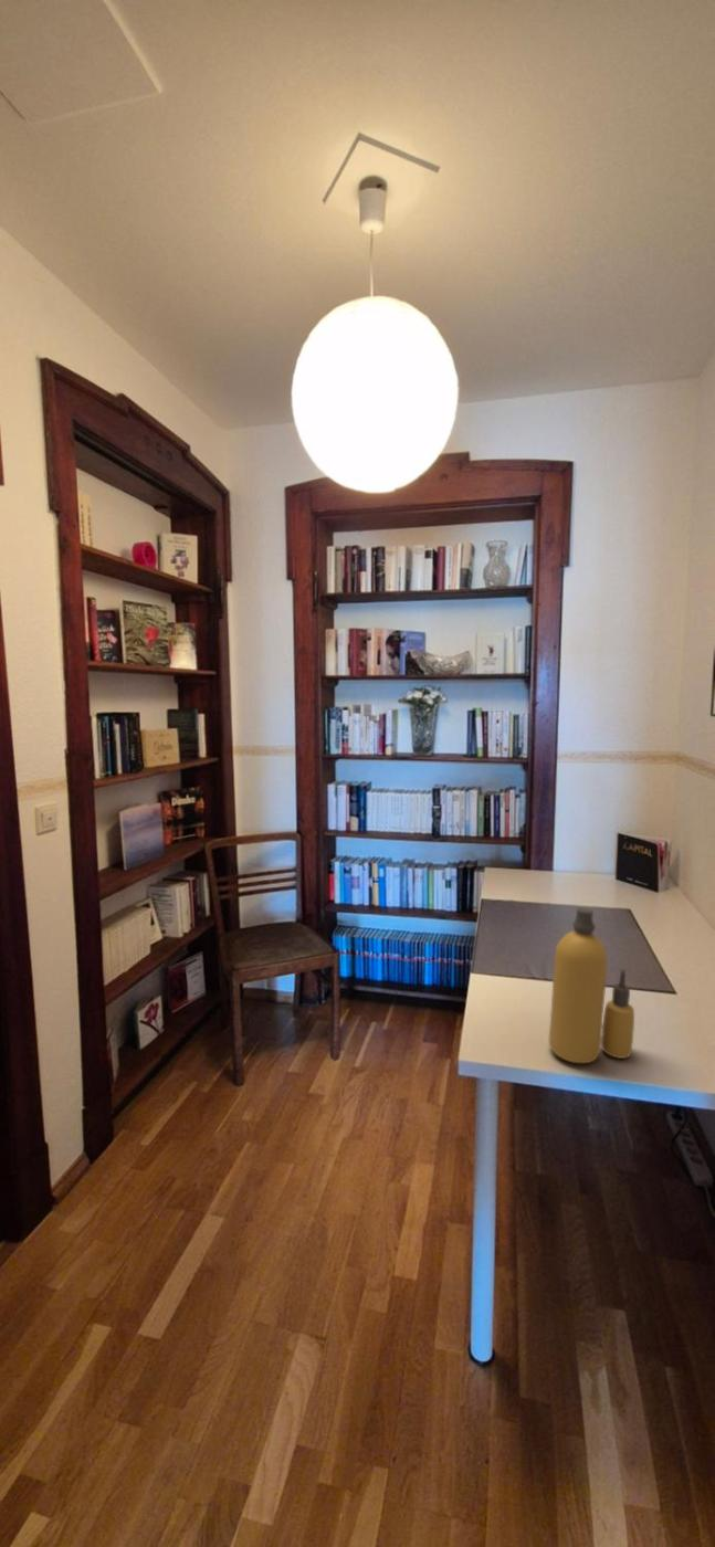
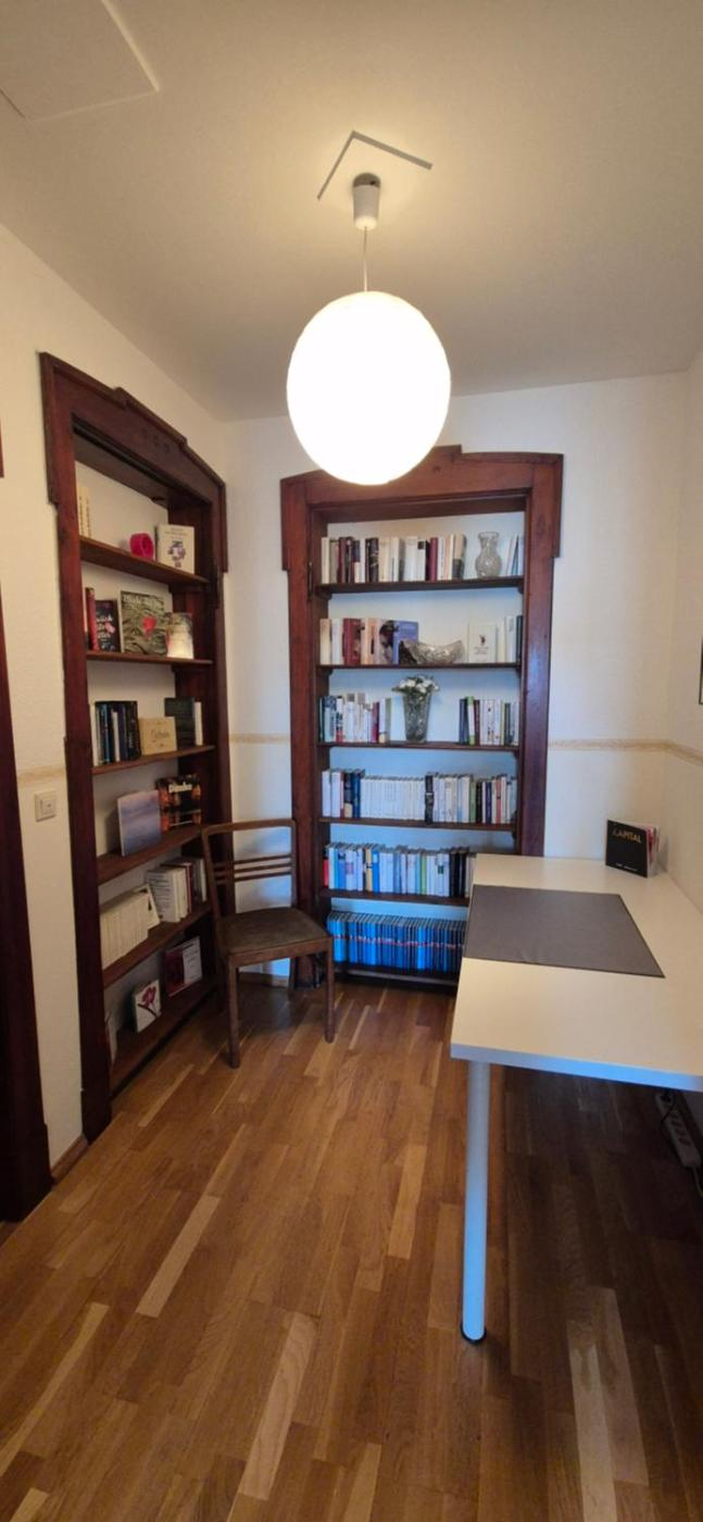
- bottle [548,906,635,1064]
